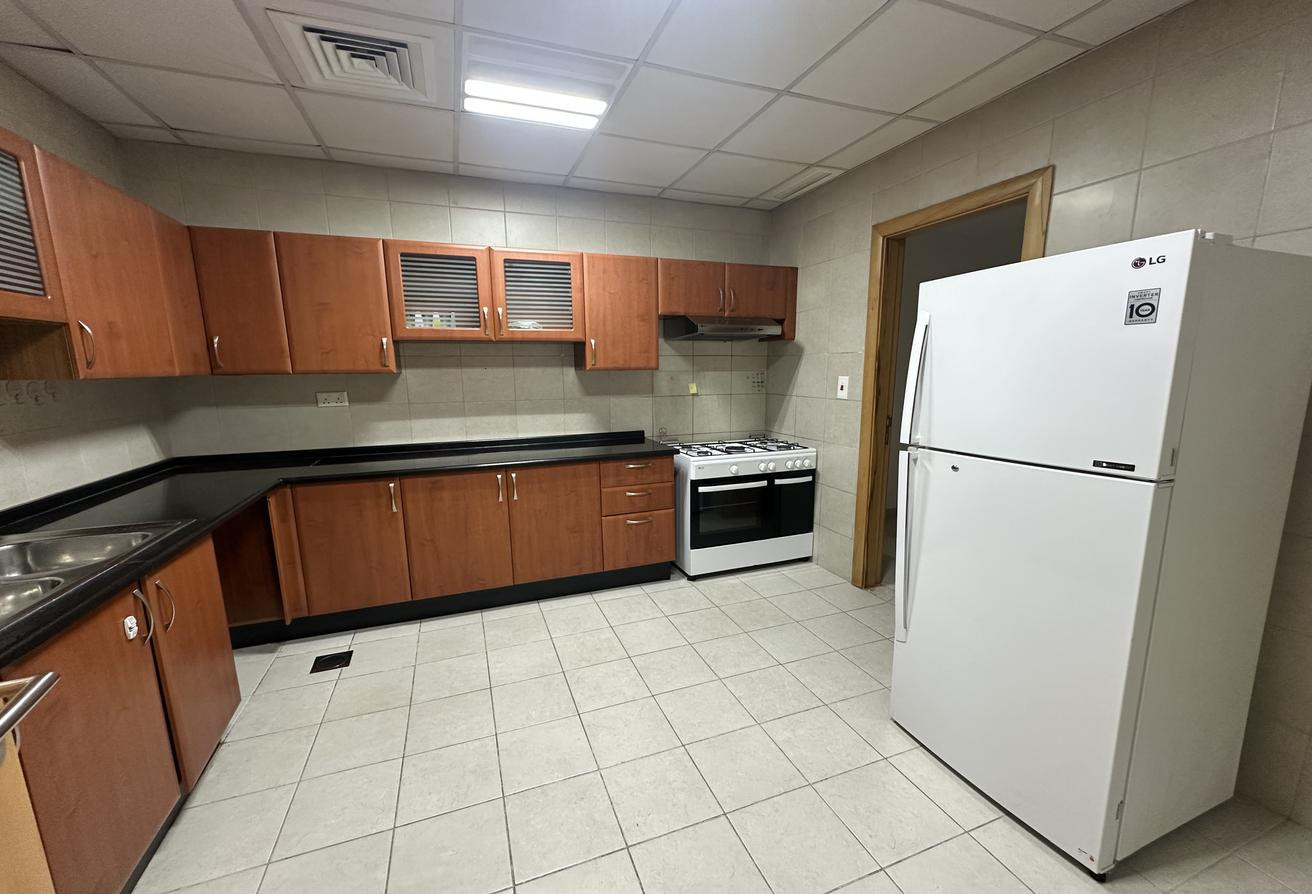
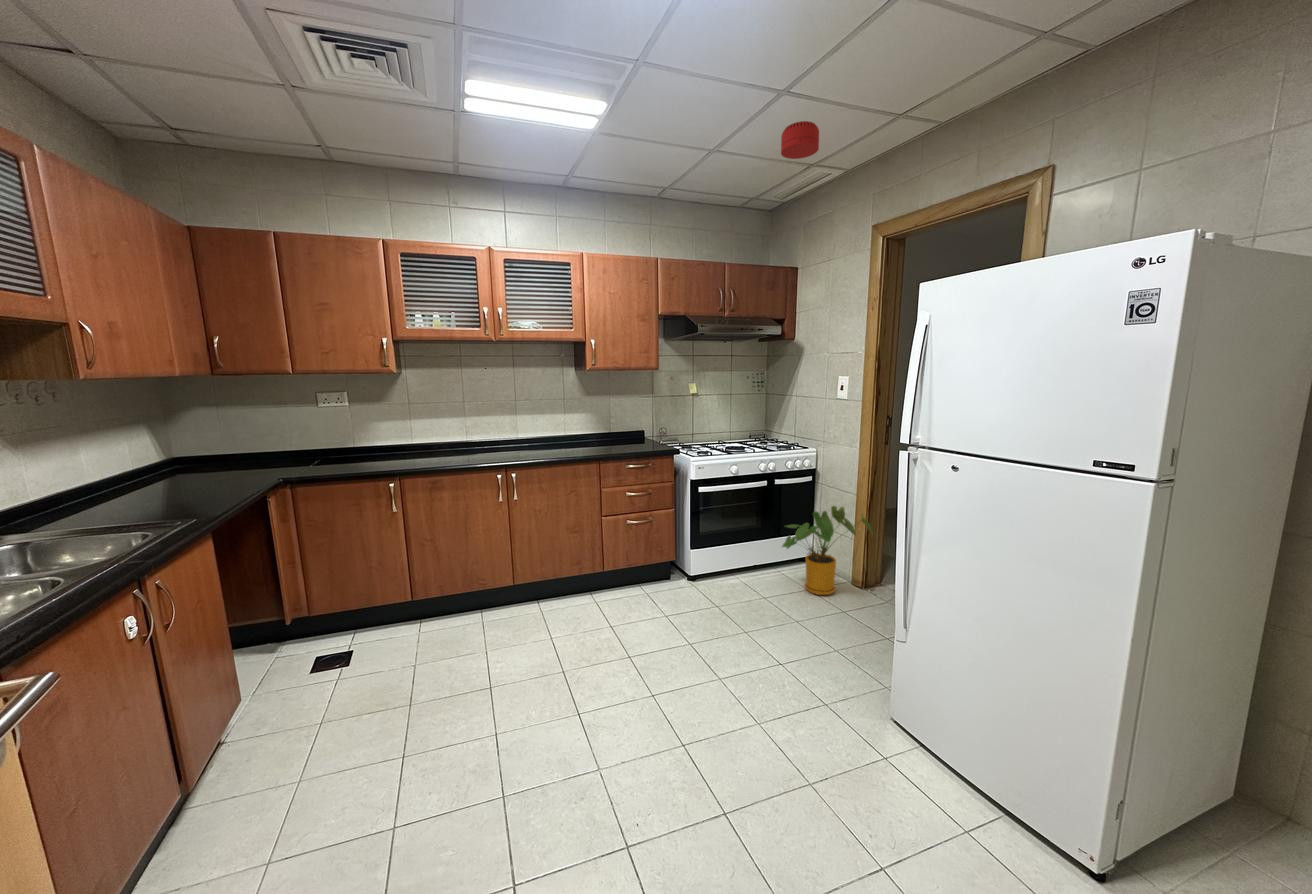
+ smoke detector [780,120,820,160]
+ house plant [781,505,874,596]
